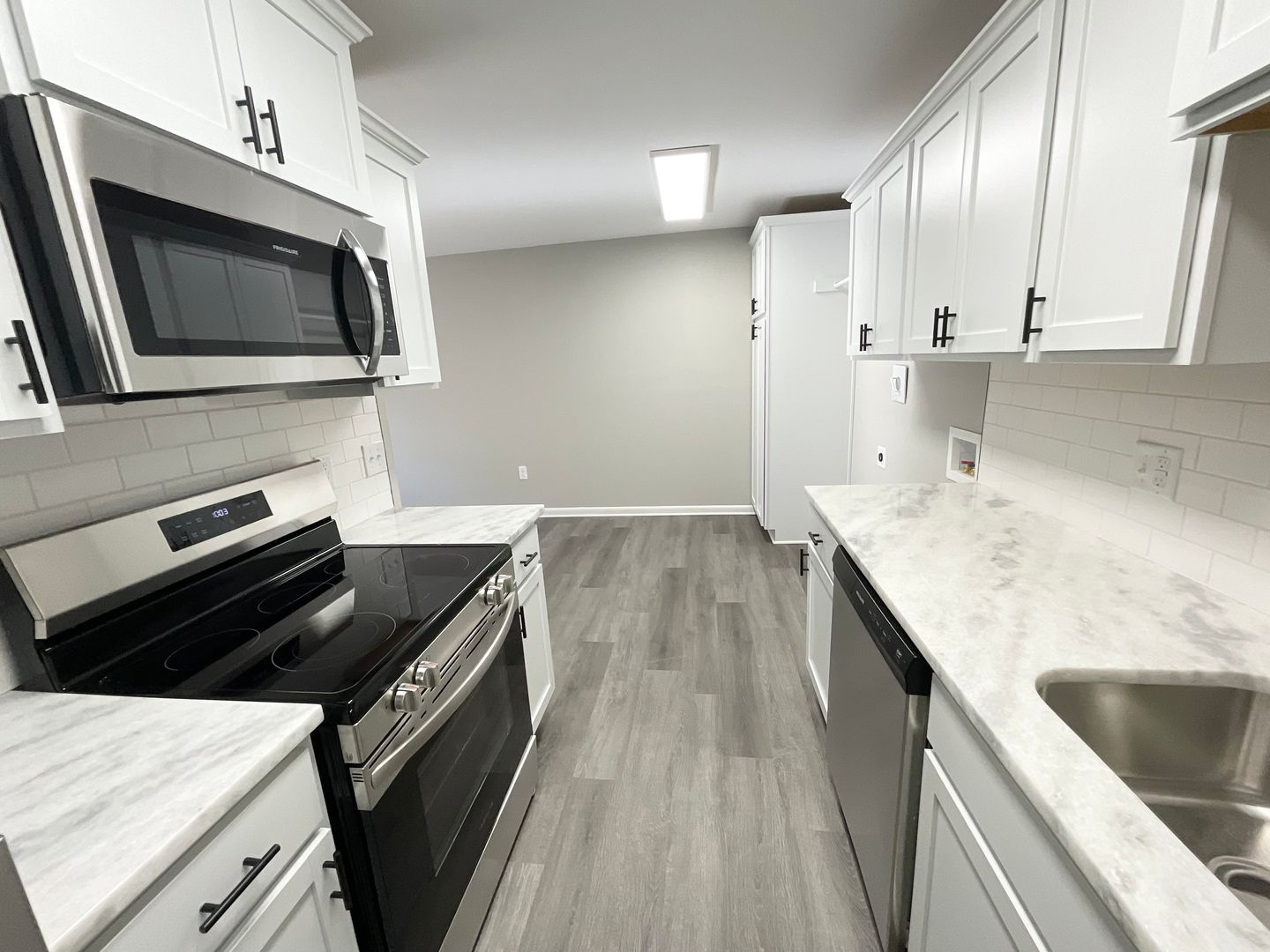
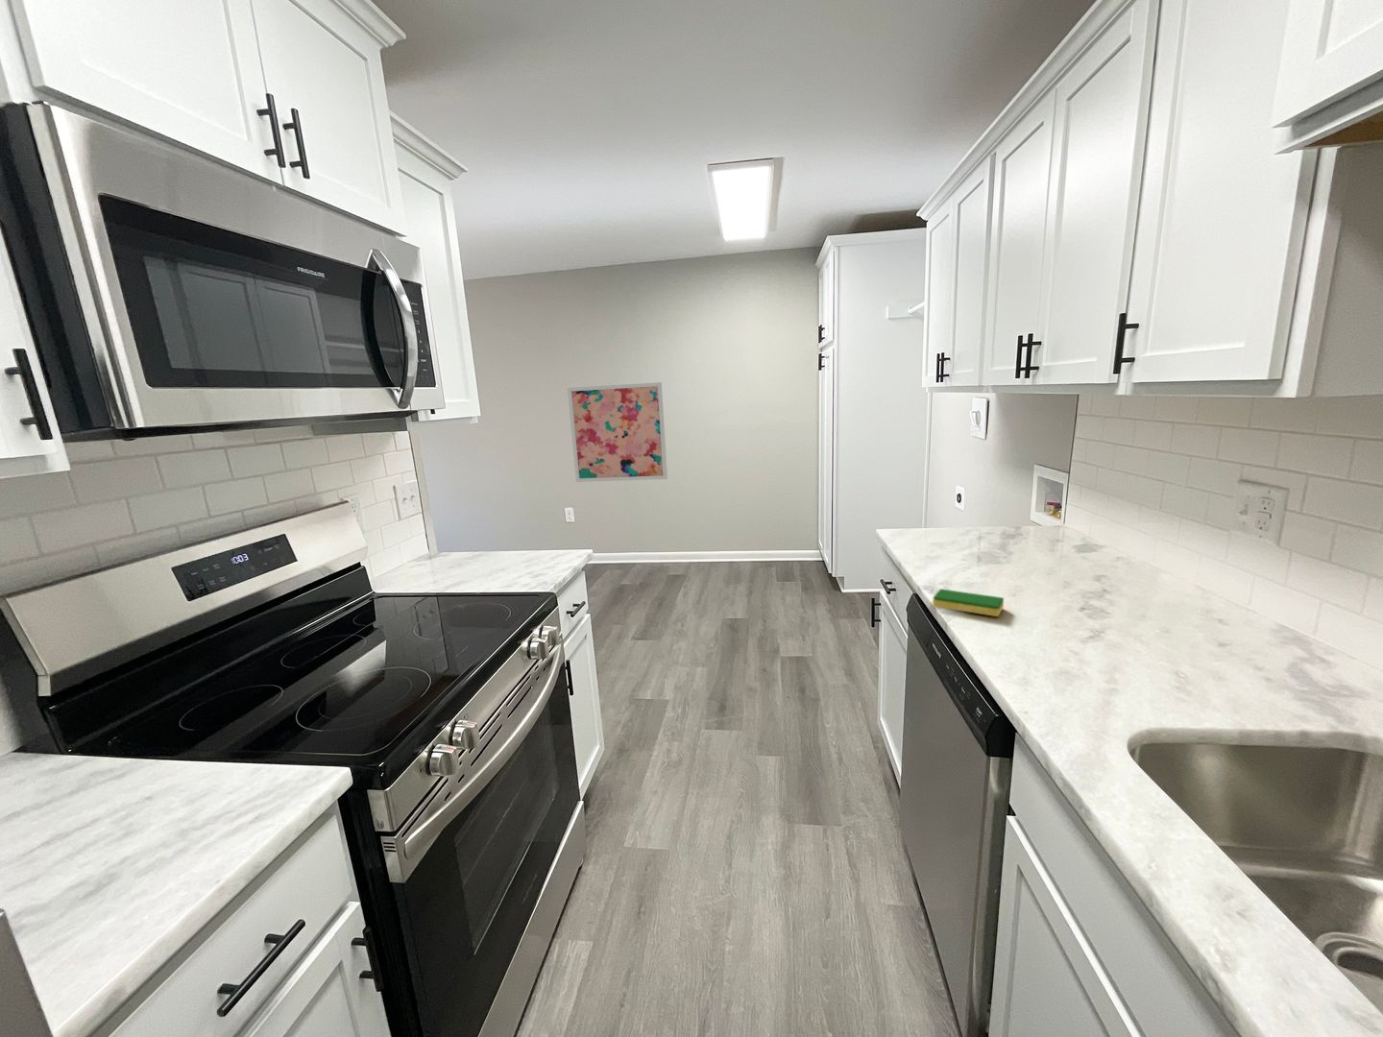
+ wall art [566,381,669,483]
+ dish sponge [931,587,1005,618]
